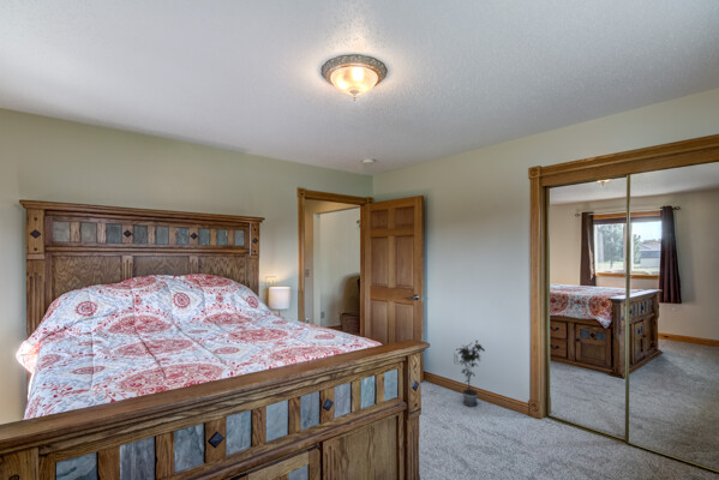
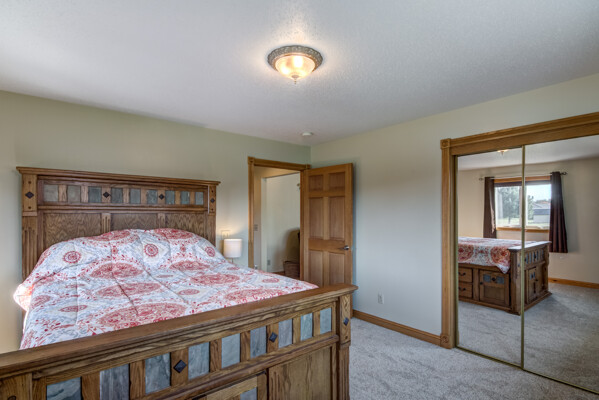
- potted plant [456,340,486,408]
